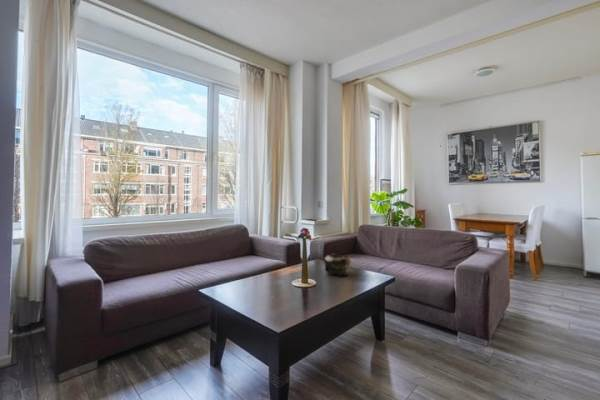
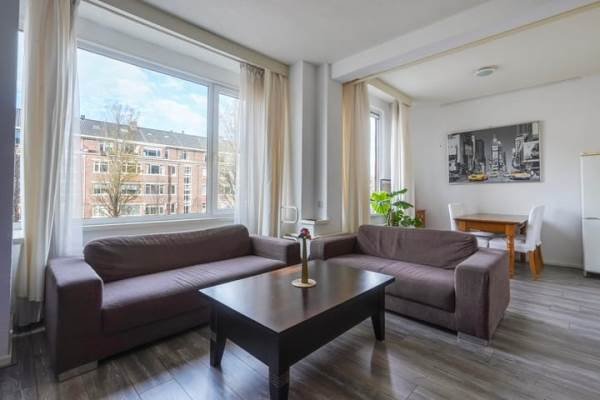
- decorative bowl [323,253,352,277]
